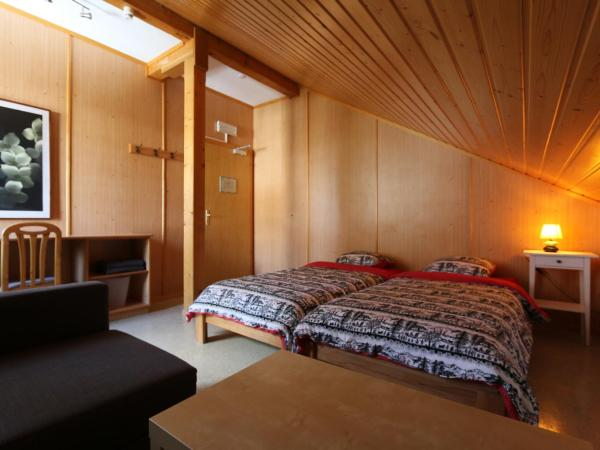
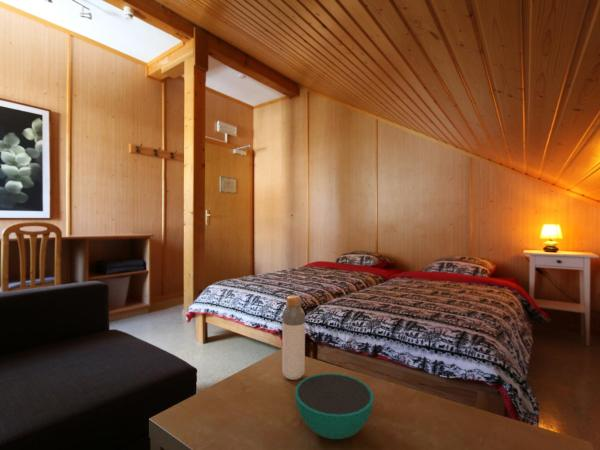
+ bowl [294,372,375,440]
+ bottle [281,294,306,381]
